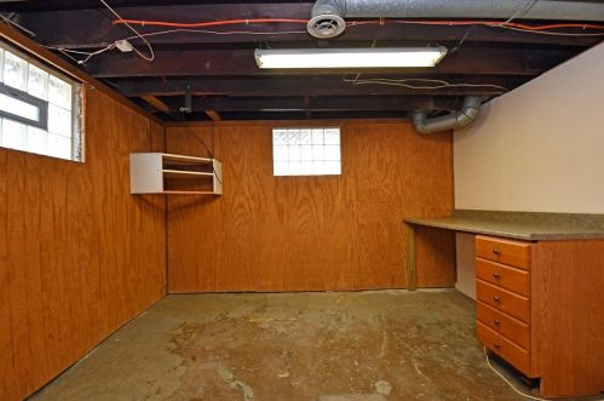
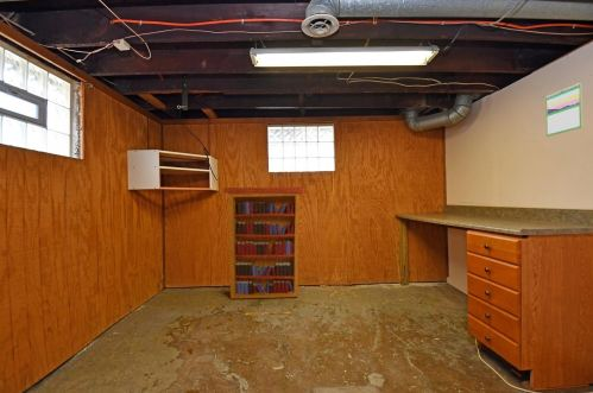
+ calendar [544,82,583,138]
+ bookcase [222,185,305,300]
